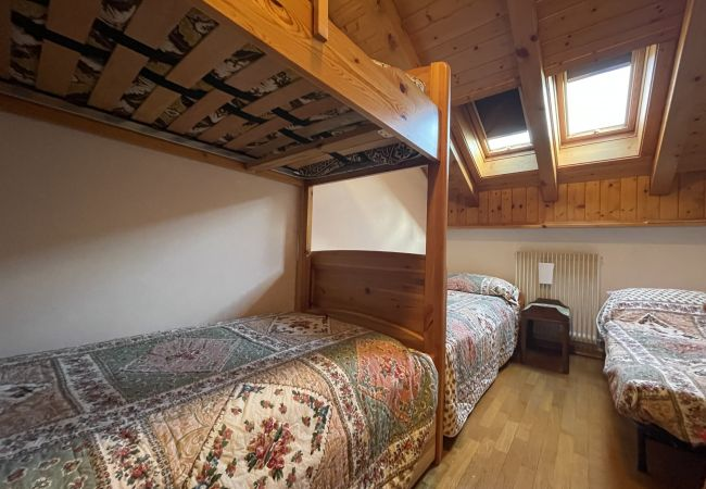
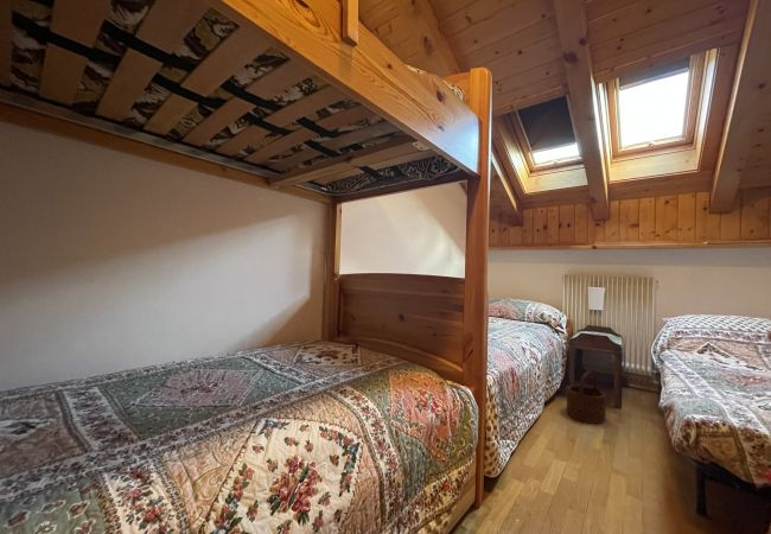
+ wooden bucket [566,369,607,425]
